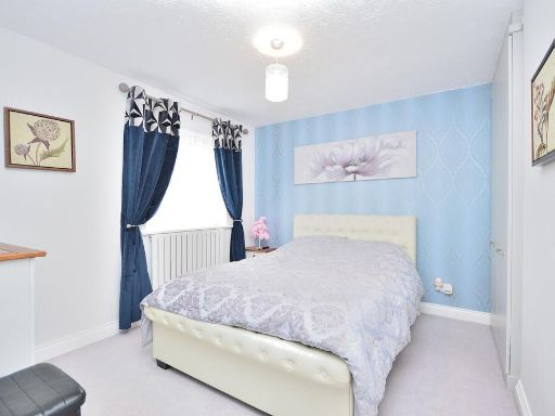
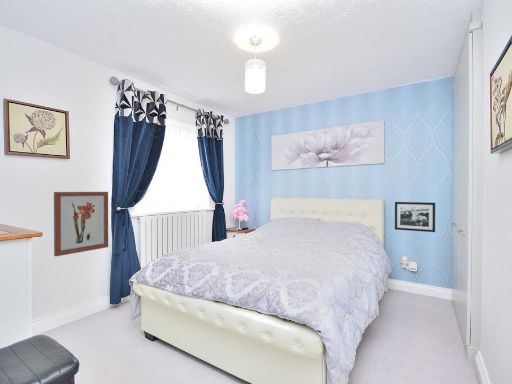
+ wall art [53,191,109,257]
+ picture frame [394,201,436,233]
